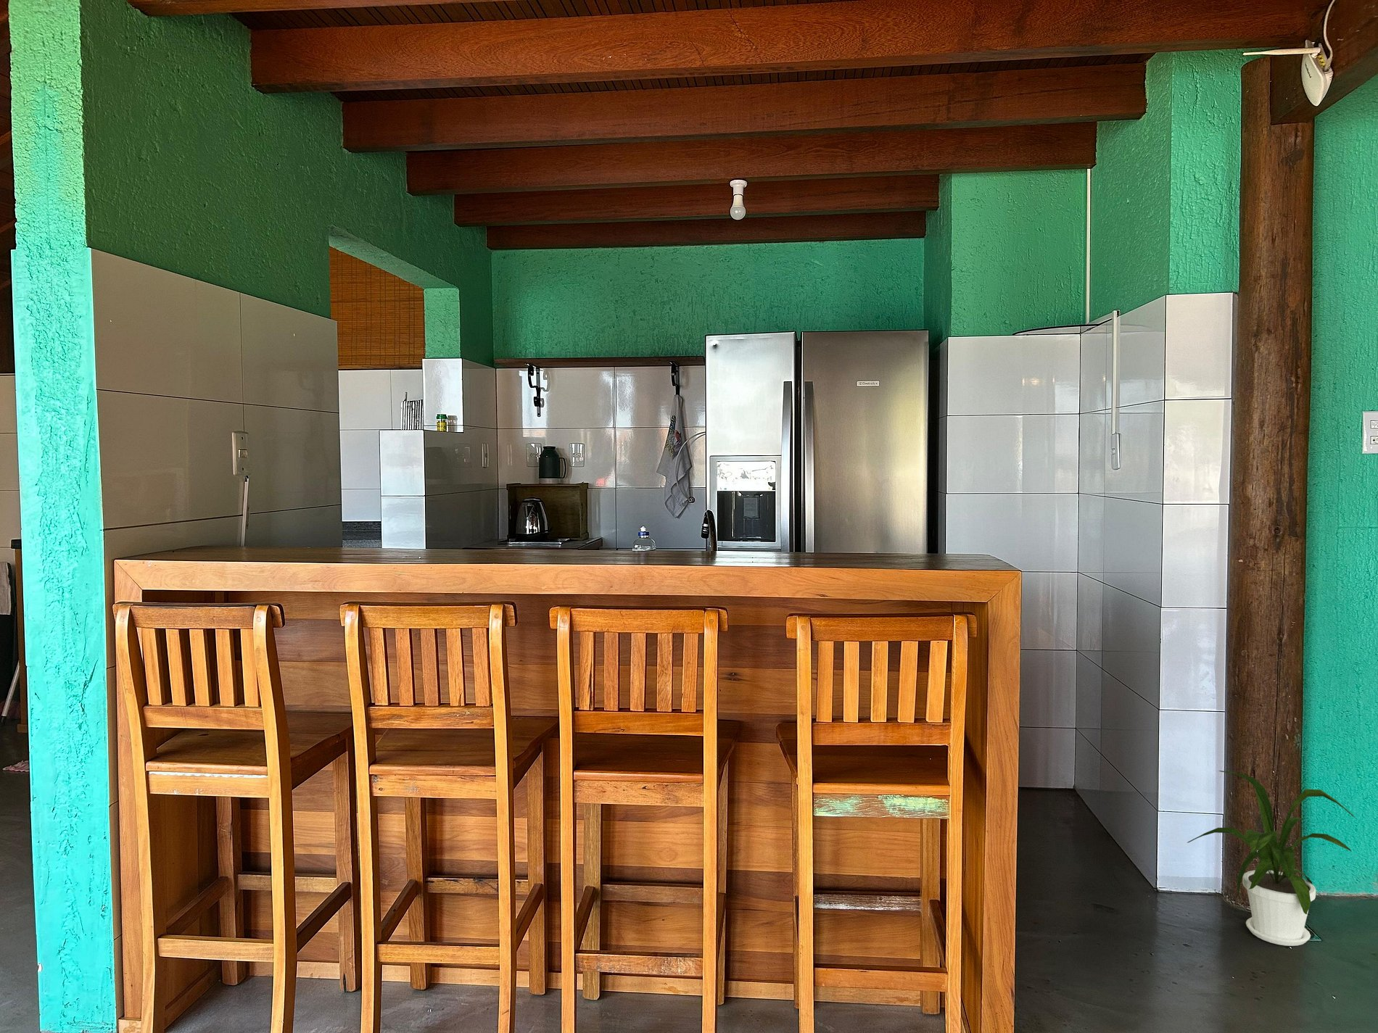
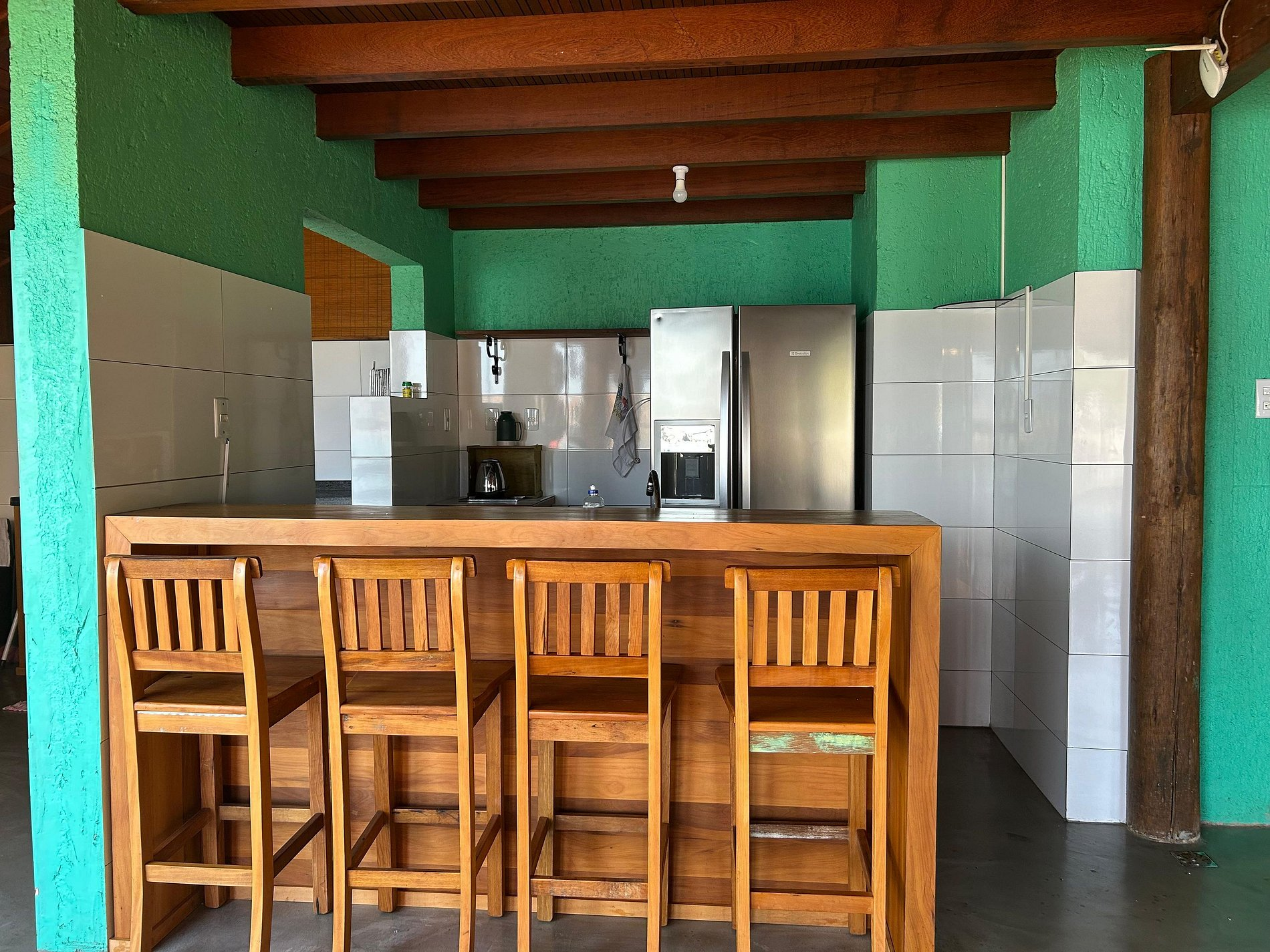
- house plant [1187,769,1355,946]
